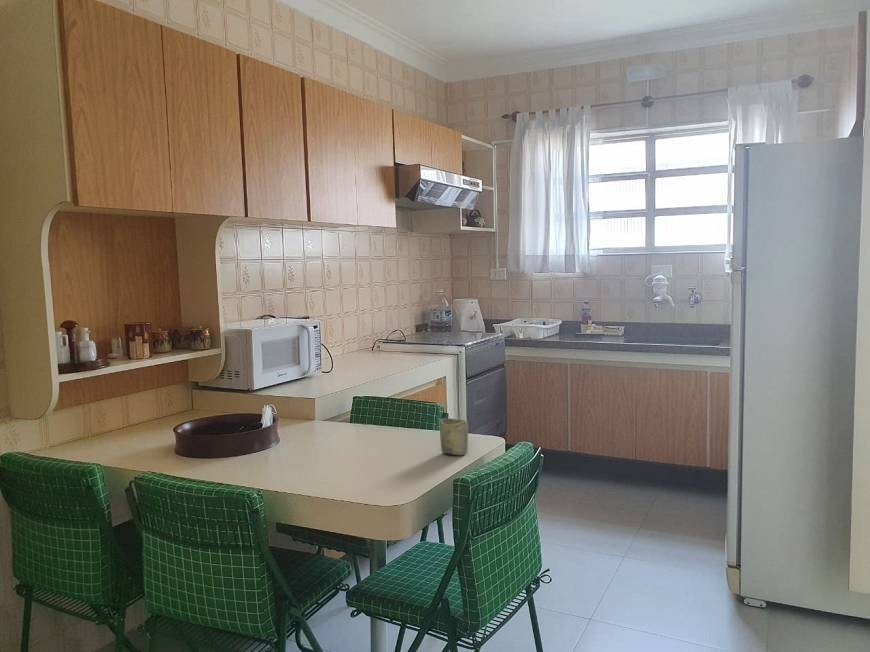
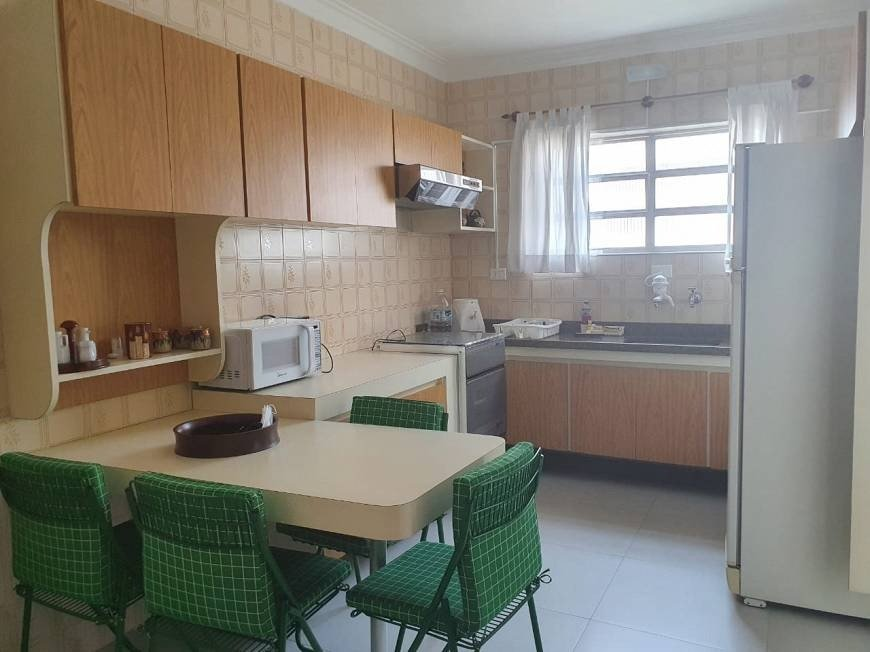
- cup [439,417,469,456]
